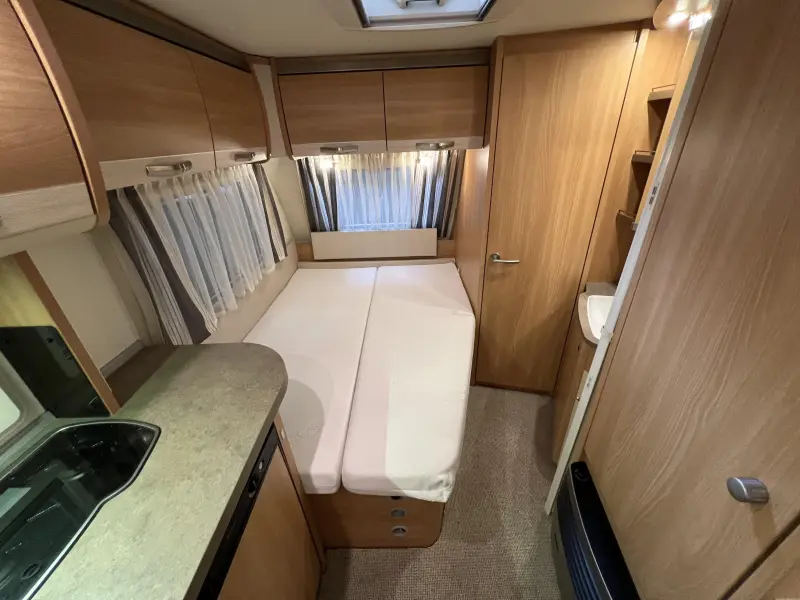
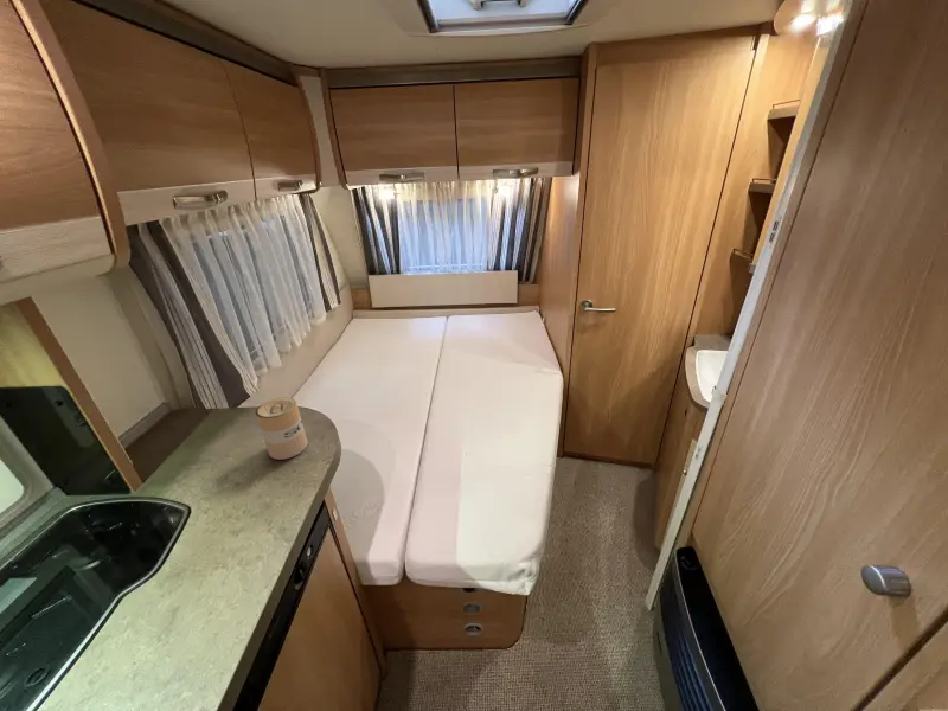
+ beverage can [255,396,308,461]
